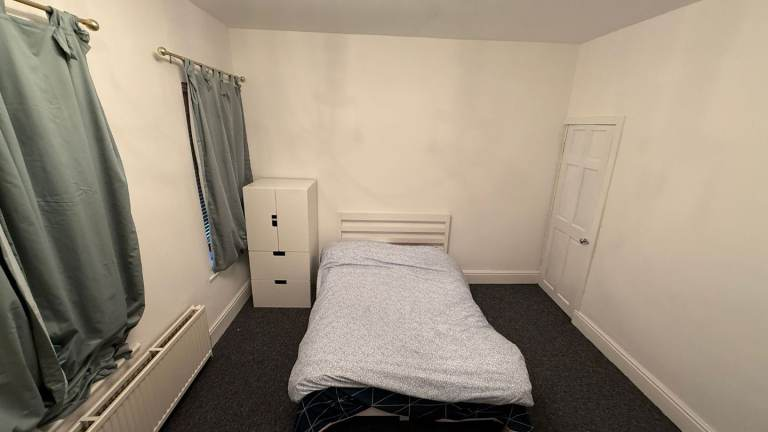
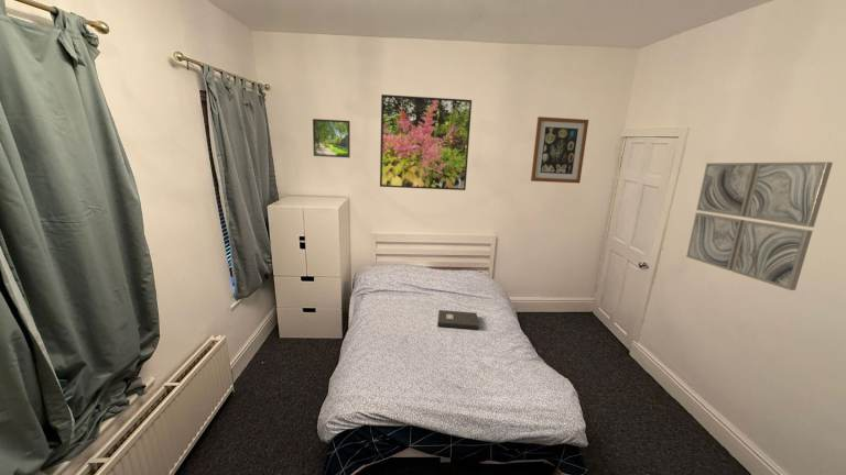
+ wall art [530,115,589,185]
+ wall art [685,161,834,291]
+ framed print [379,93,473,191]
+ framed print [312,118,351,158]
+ book [436,309,479,331]
